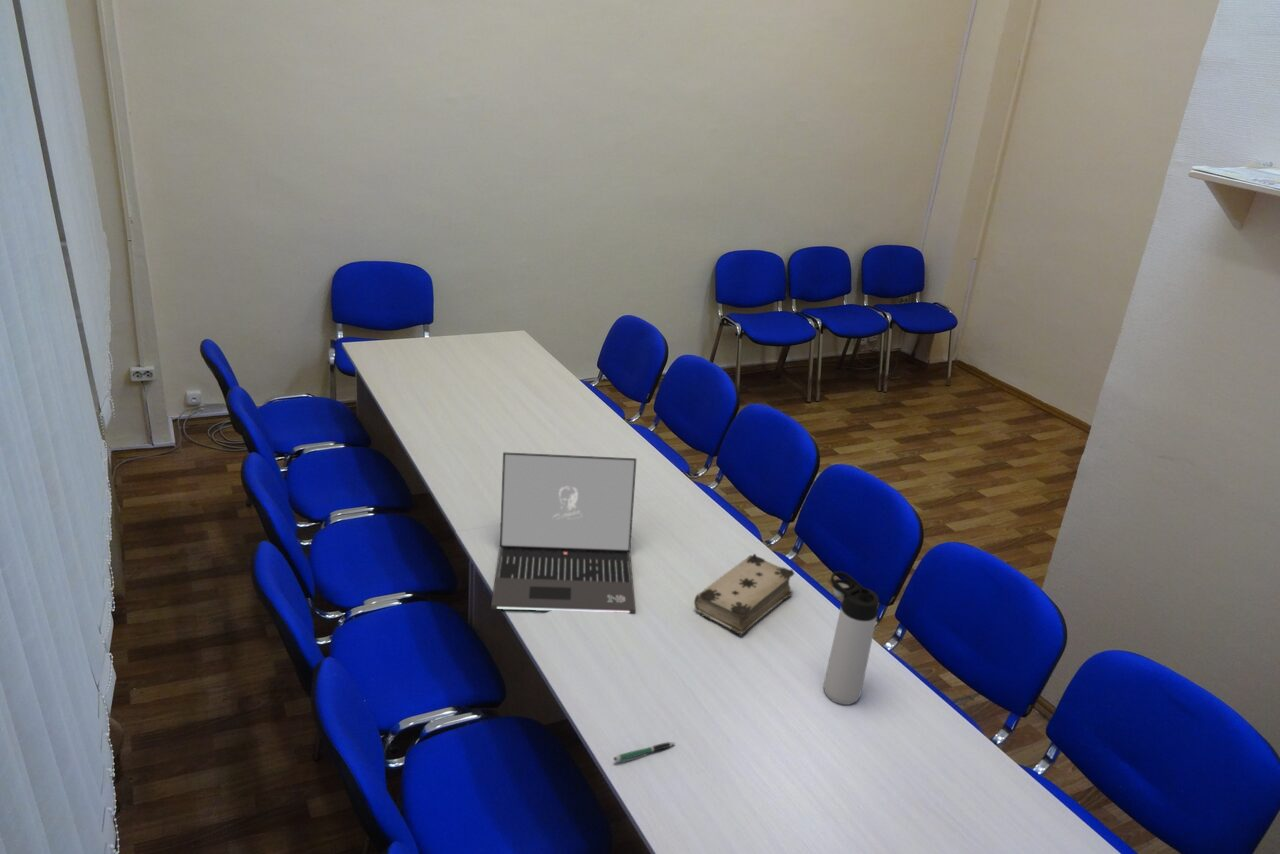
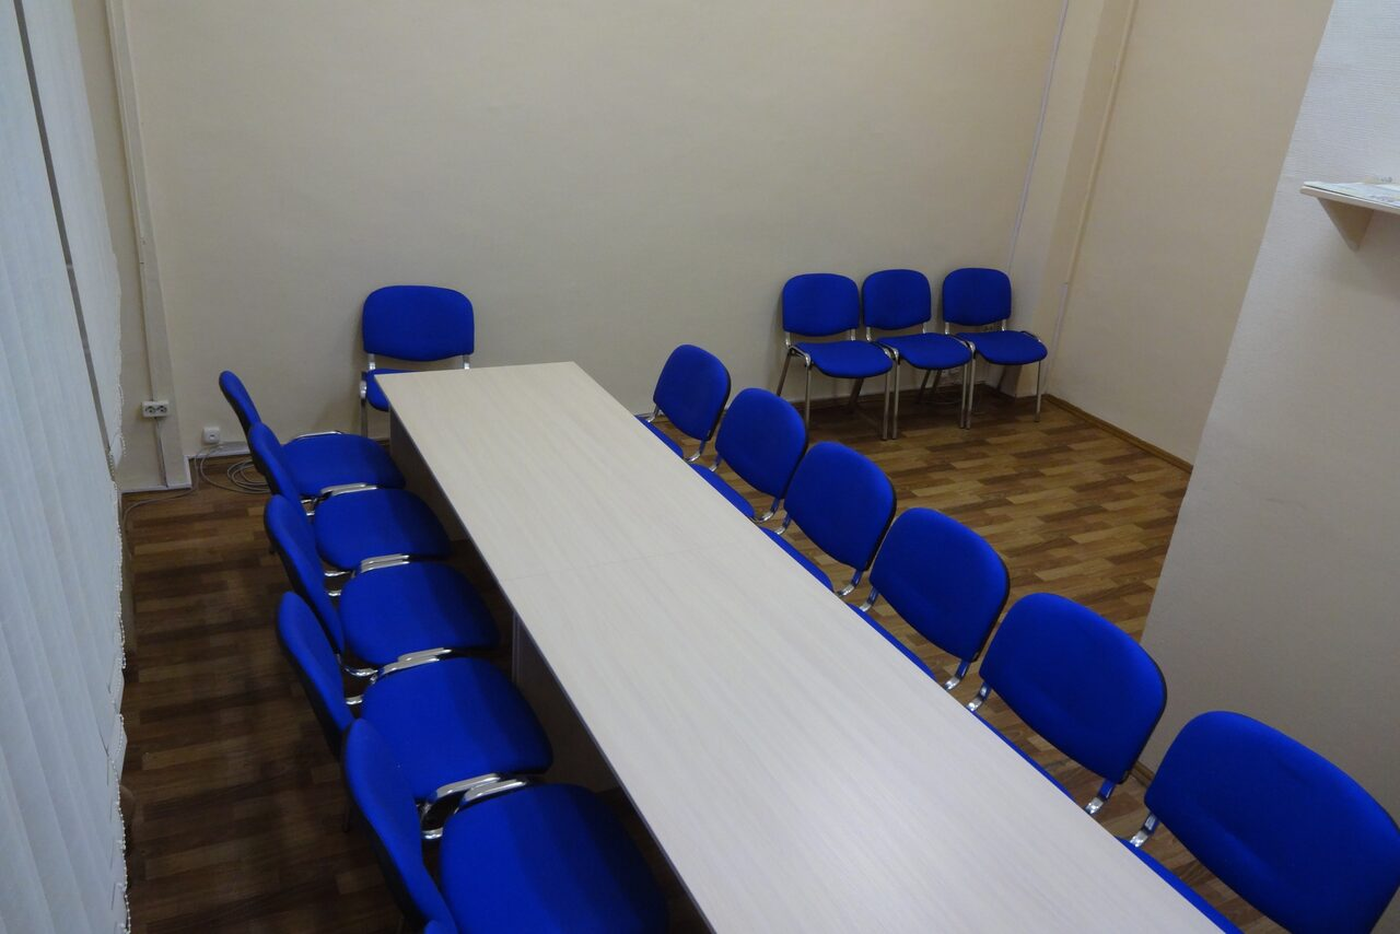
- laptop [490,451,638,614]
- thermos bottle [823,570,880,706]
- book [693,553,795,637]
- pen [613,741,676,763]
